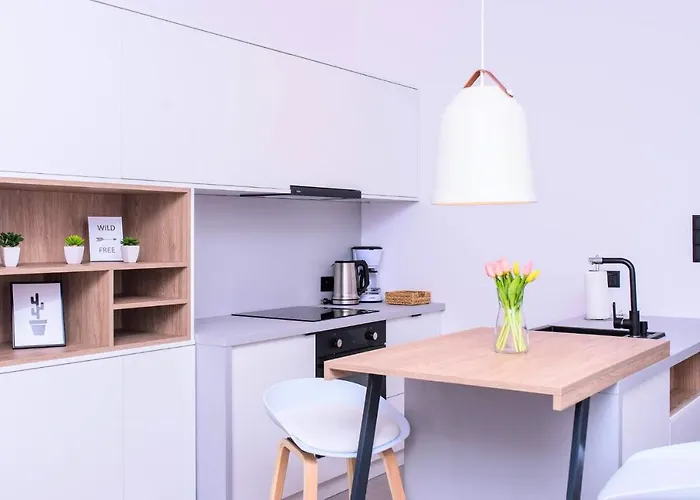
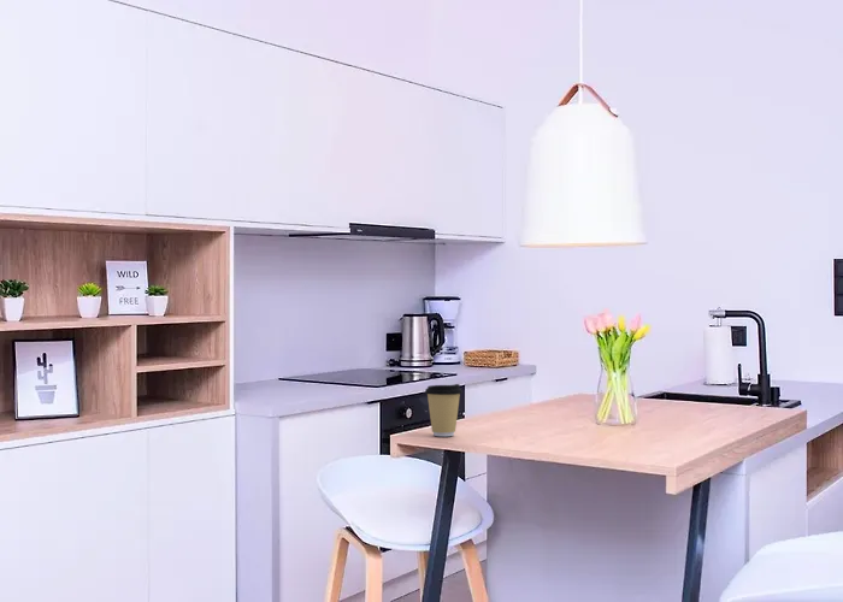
+ coffee cup [424,383,464,437]
